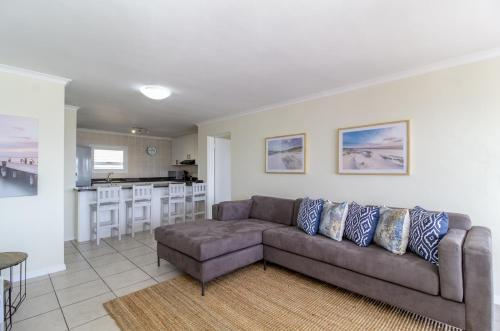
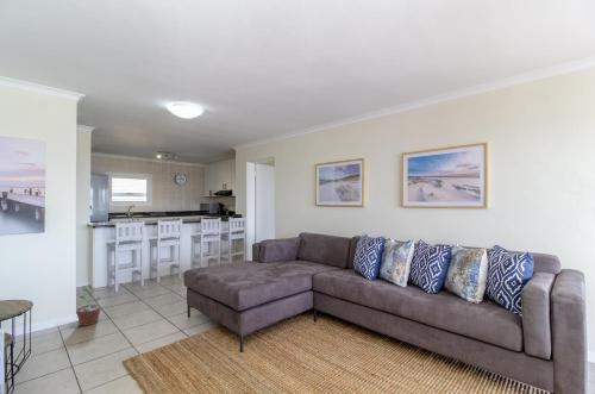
+ potted plant [75,287,102,327]
